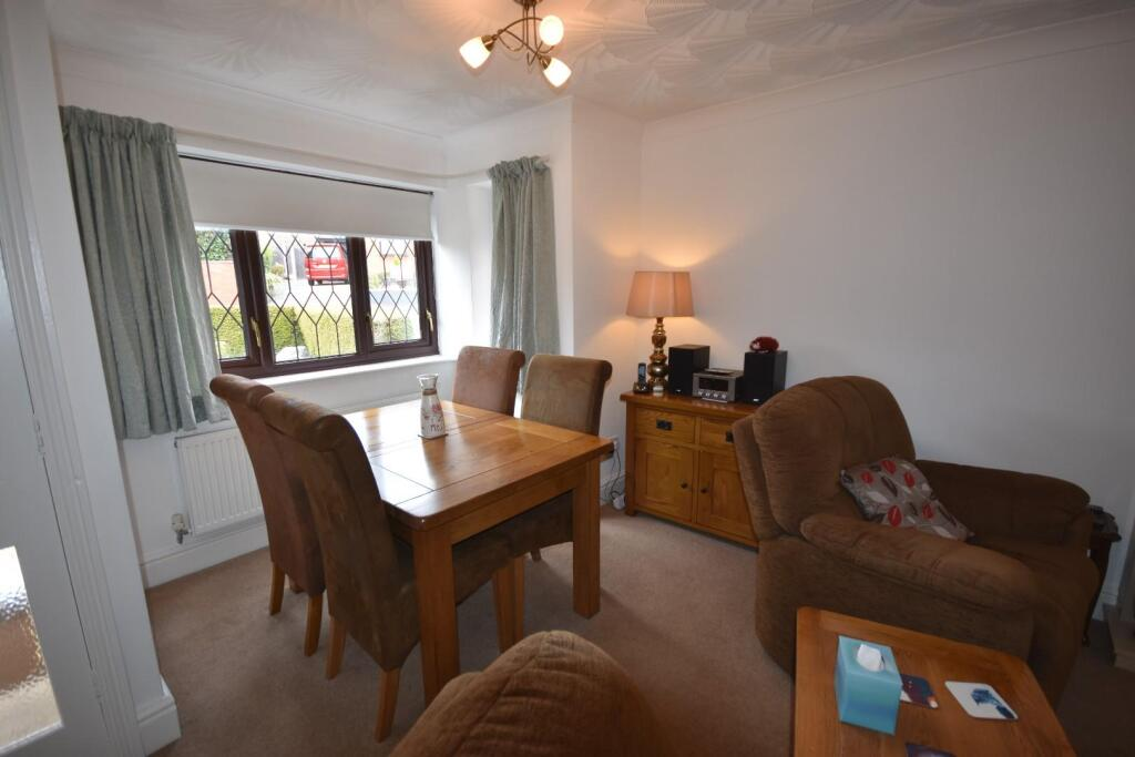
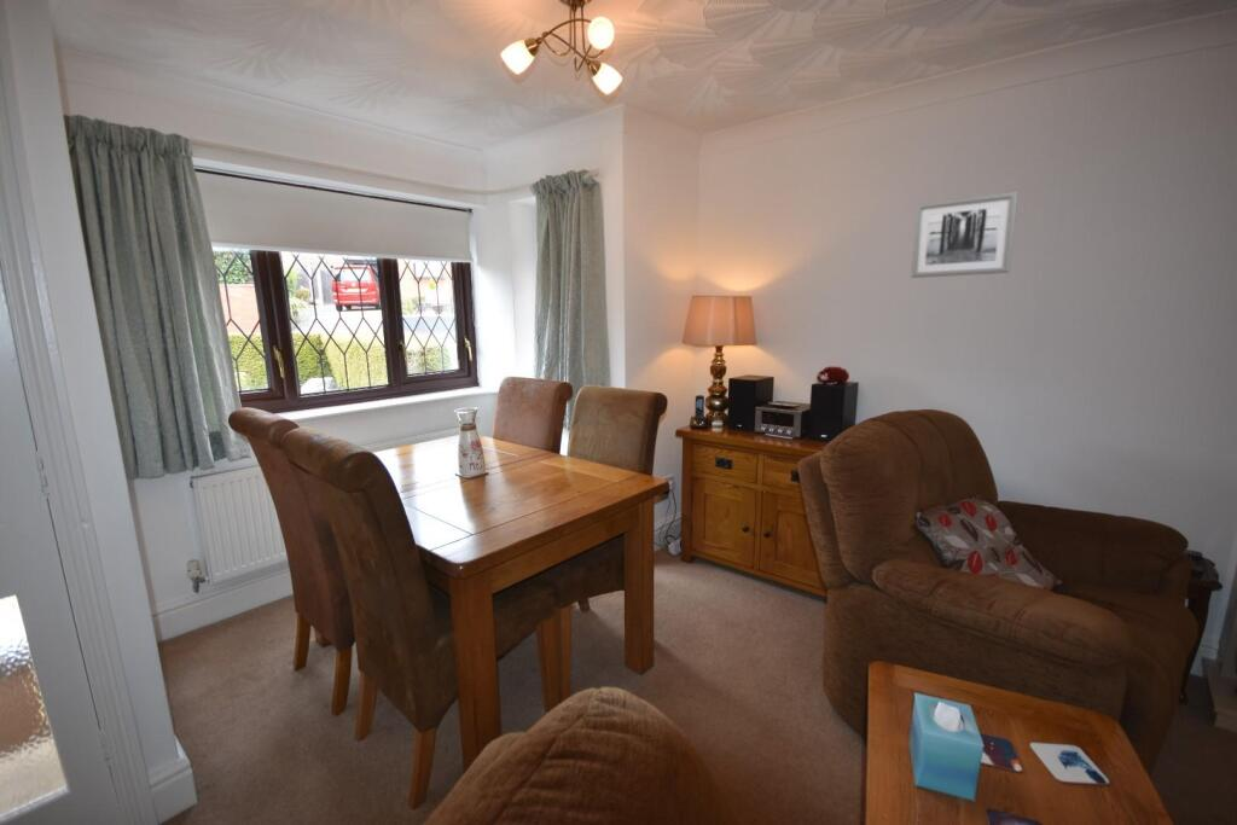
+ wall art [910,191,1020,279]
